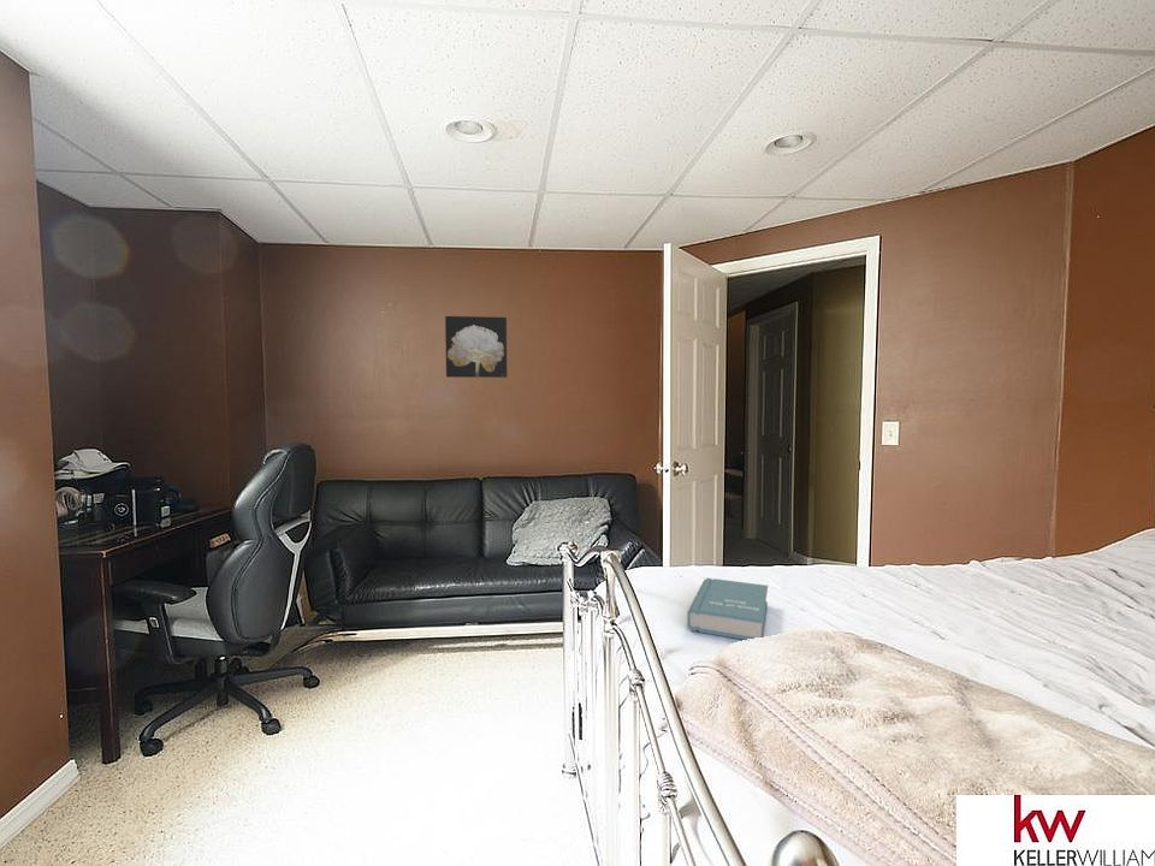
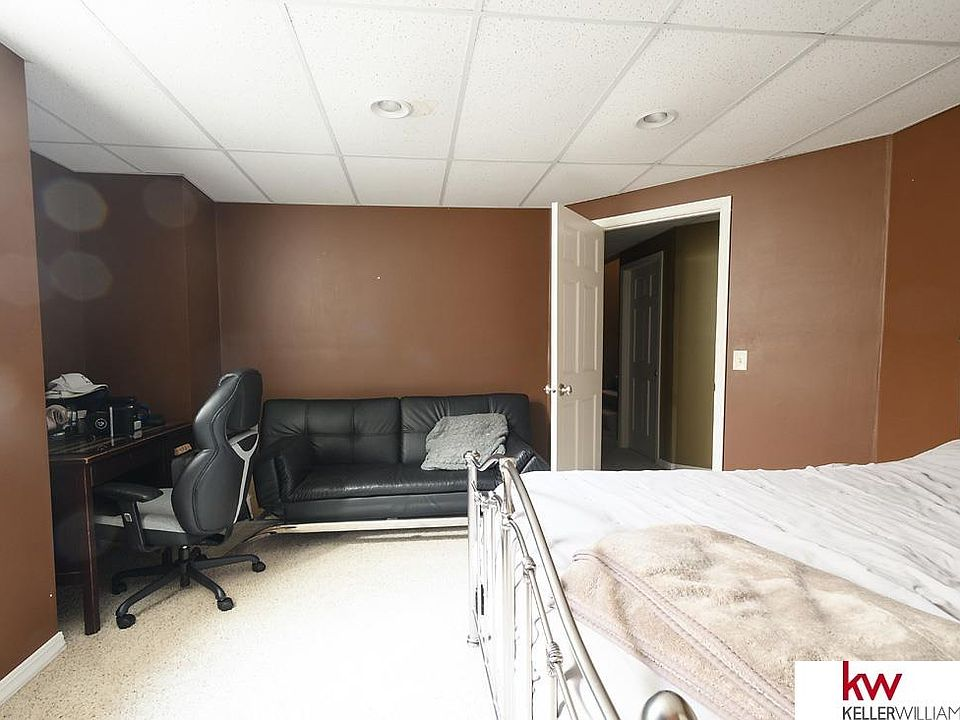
- book [686,577,769,641]
- wall art [444,315,508,379]
